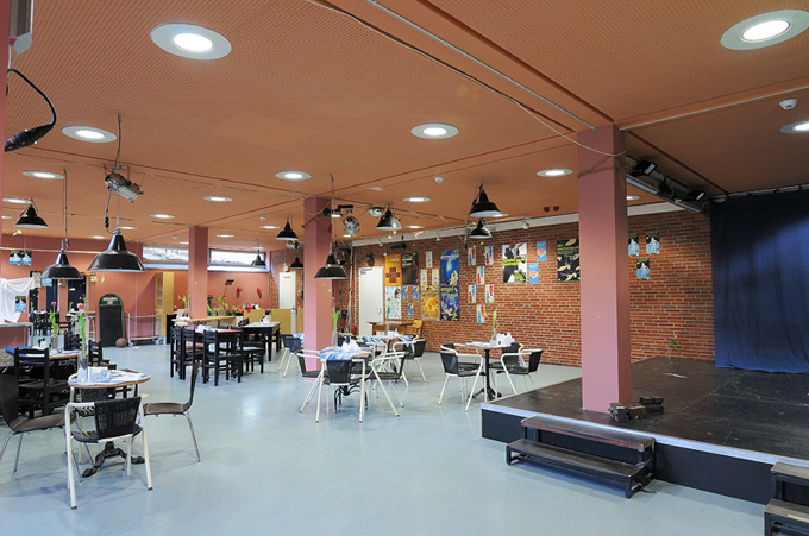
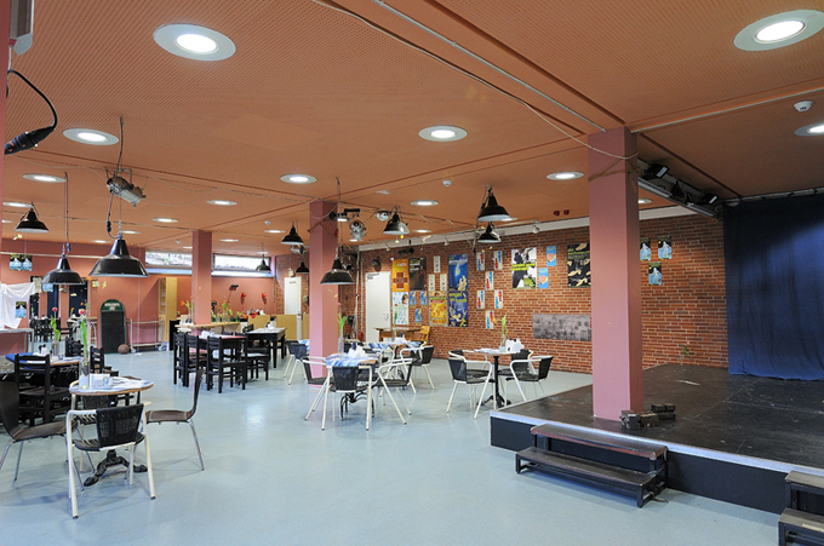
+ wall art [532,312,593,343]
